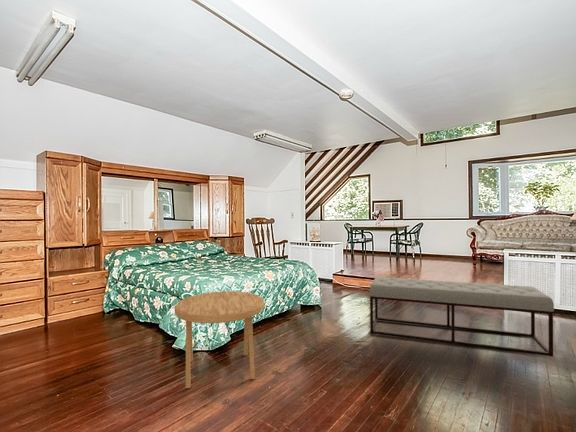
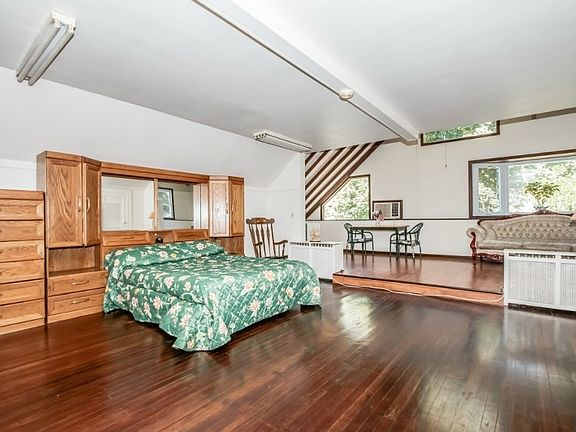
- bench [368,276,555,358]
- side table [174,290,265,389]
